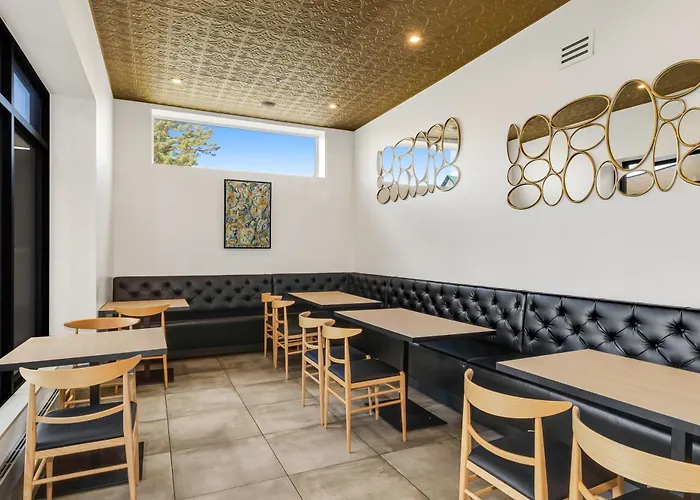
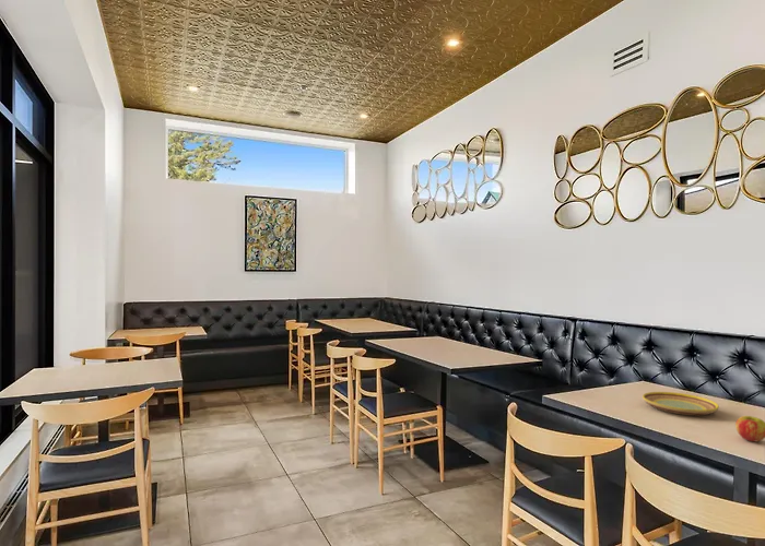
+ plate [642,391,720,416]
+ apple [734,415,765,442]
